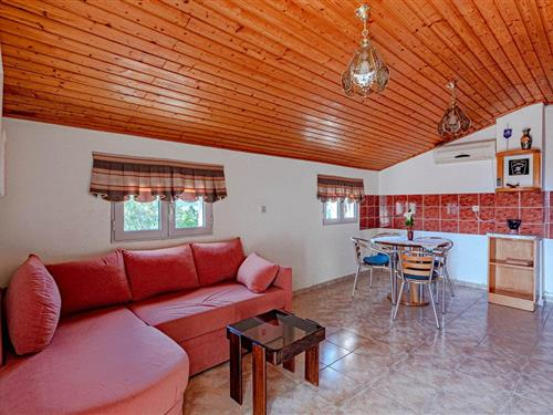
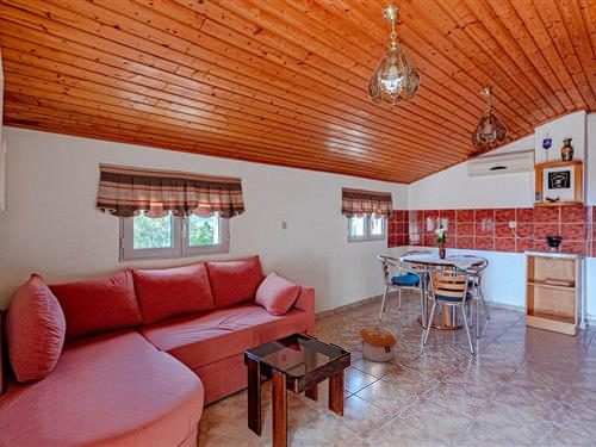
+ toy house [359,325,397,364]
